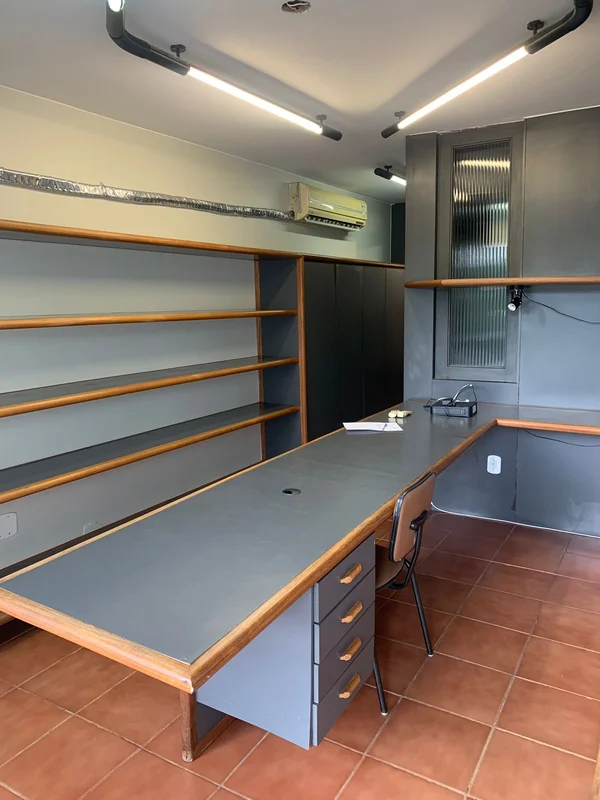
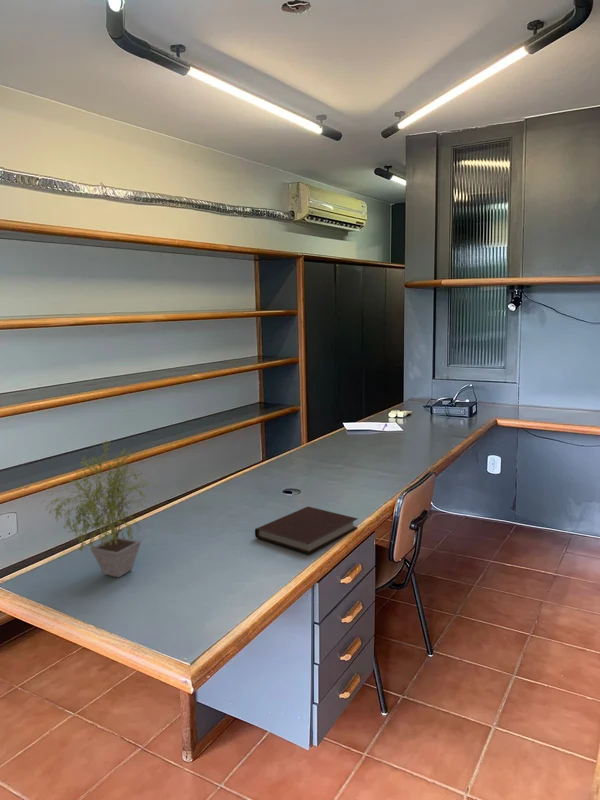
+ notebook [254,506,359,555]
+ potted plant [38,440,156,578]
